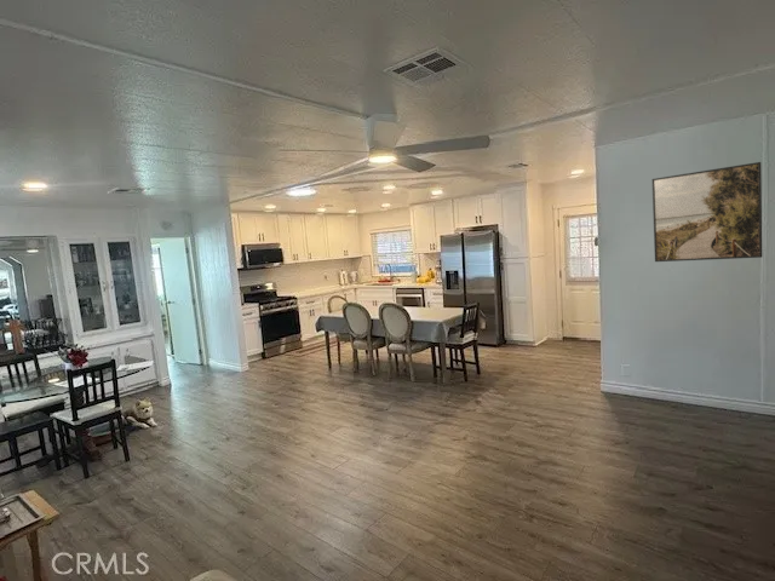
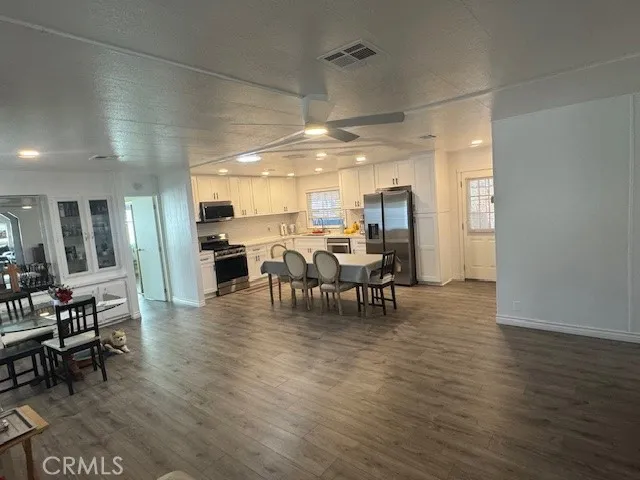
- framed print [651,161,764,263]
